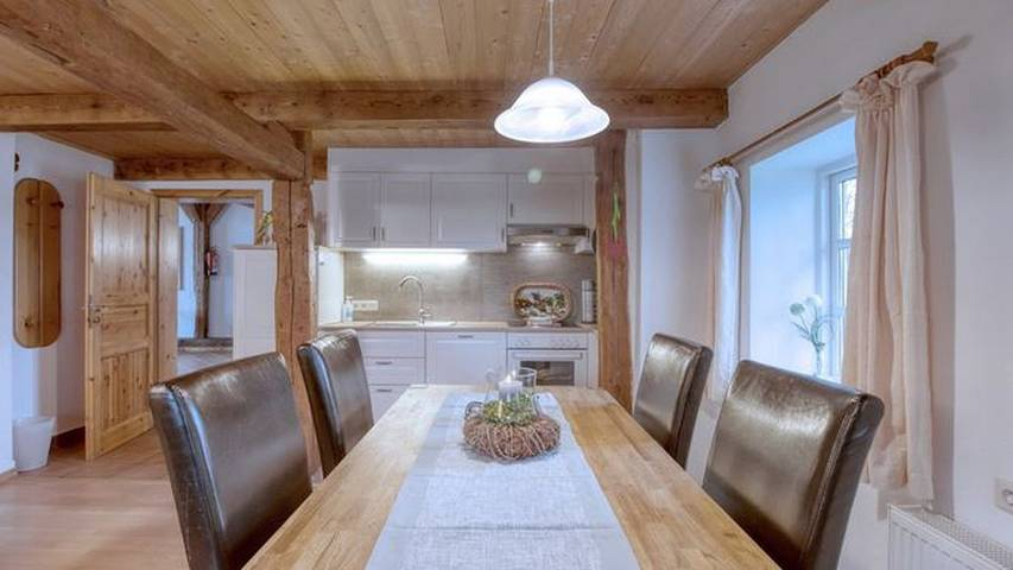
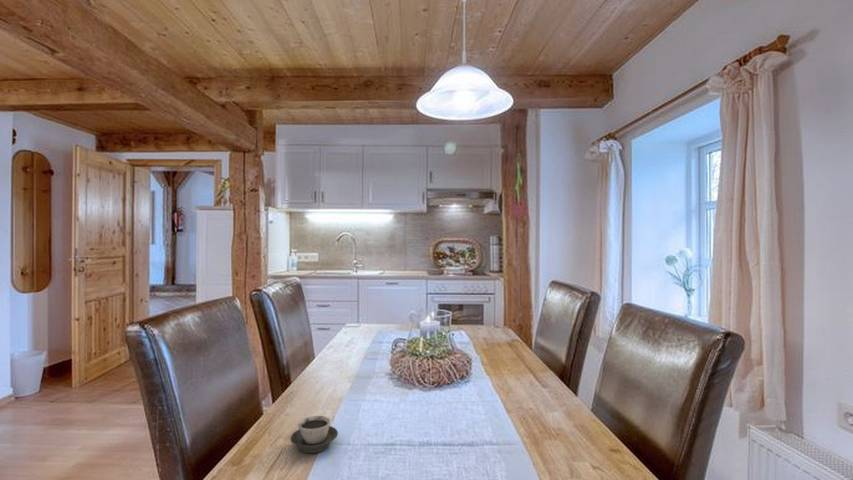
+ cup [289,415,339,454]
